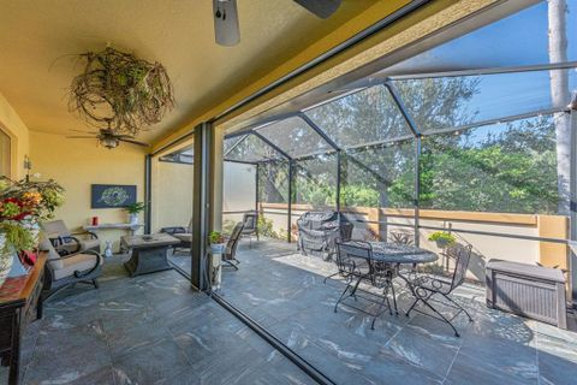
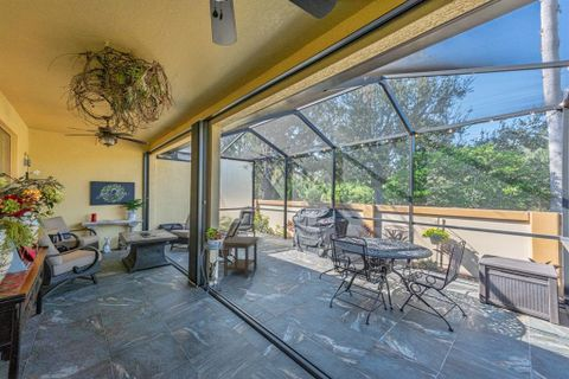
+ side table [222,235,260,278]
